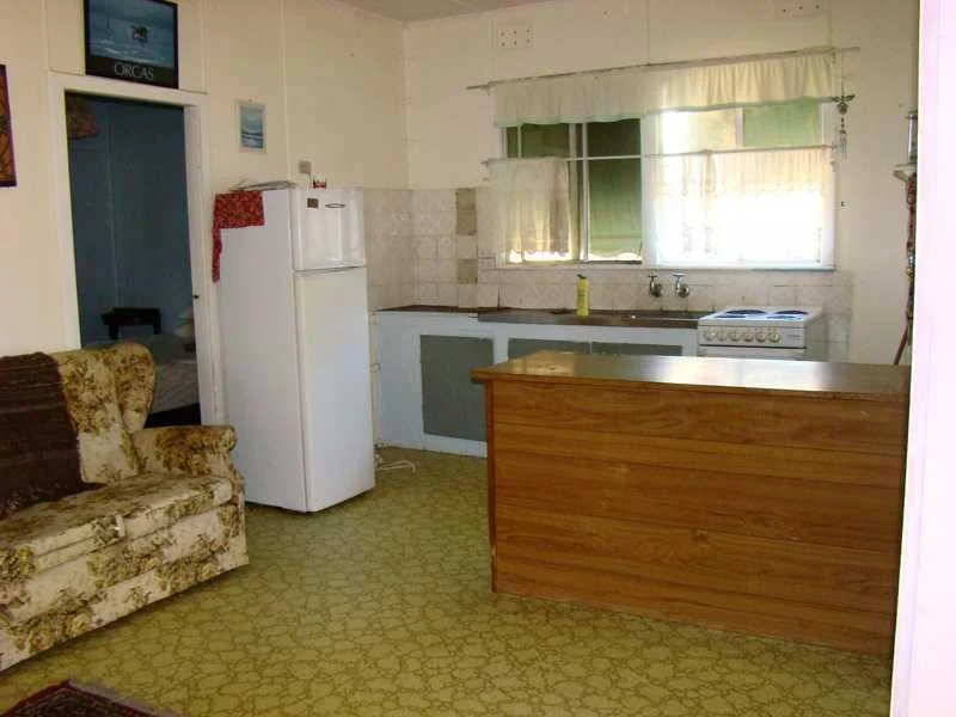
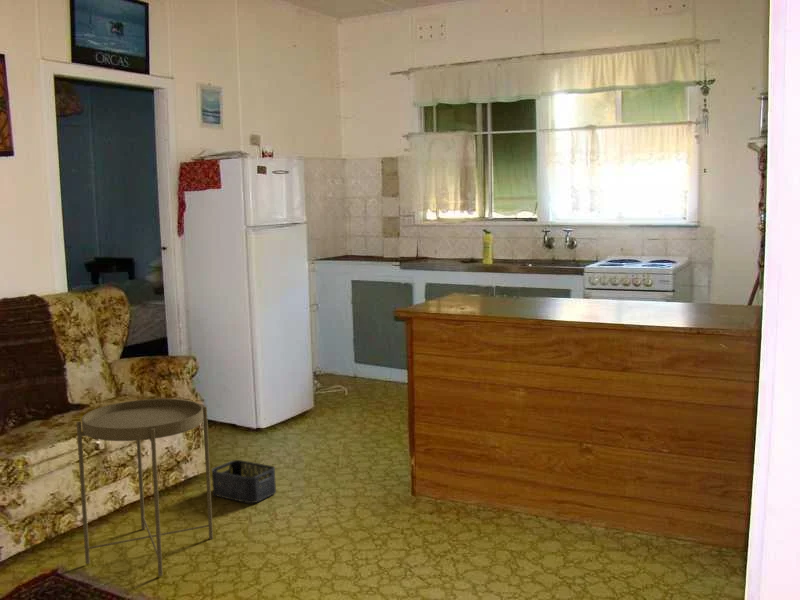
+ side table [76,398,214,577]
+ storage bin [211,459,277,504]
